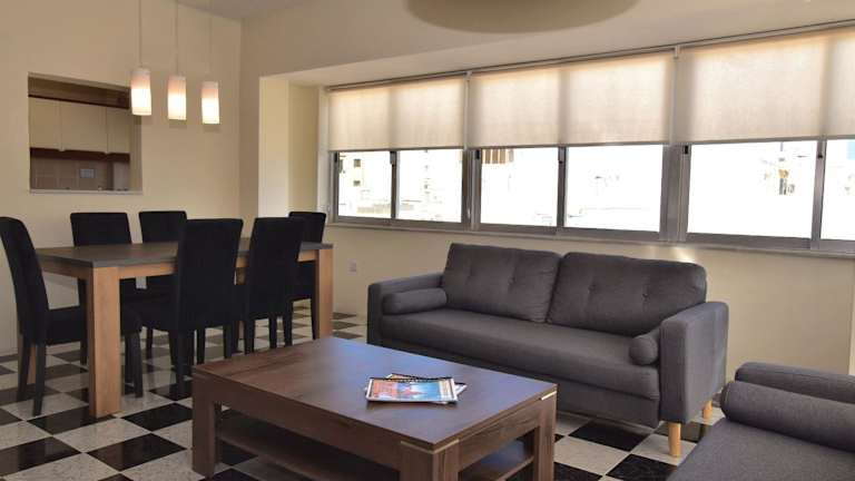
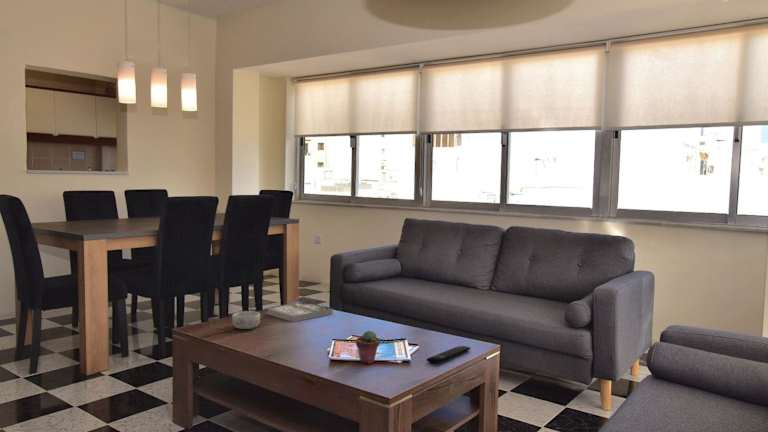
+ remote control [426,345,471,365]
+ potted succulent [355,330,381,365]
+ decorative bowl [231,310,261,330]
+ book [267,301,334,323]
